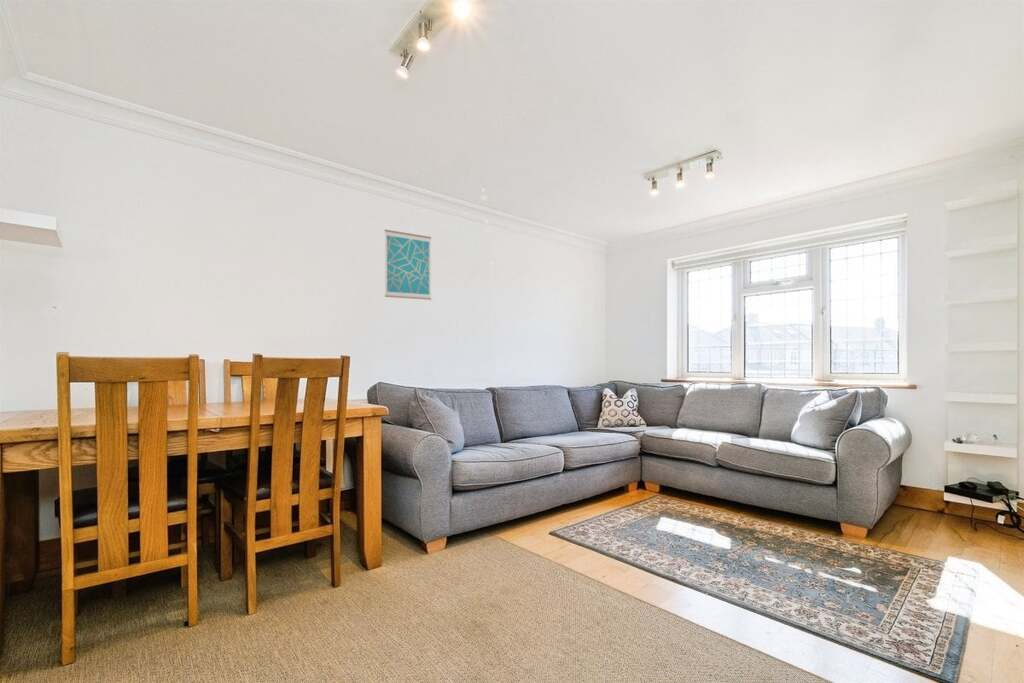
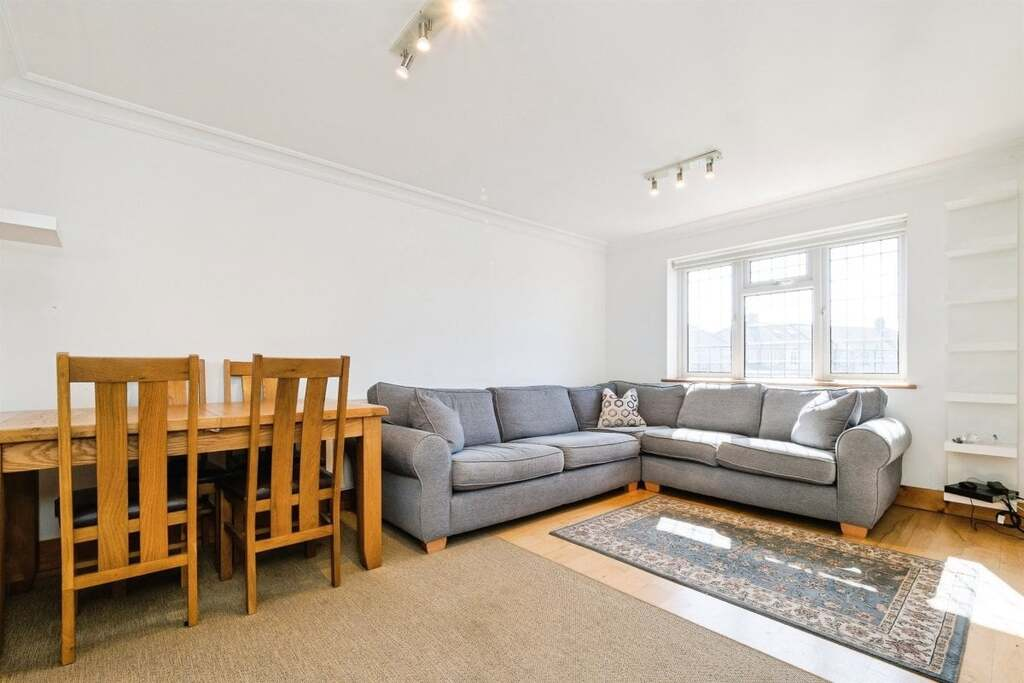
- wall art [384,229,432,301]
